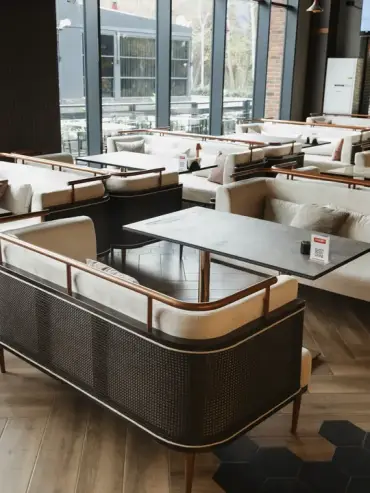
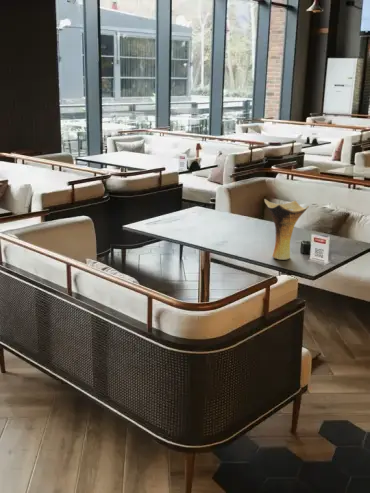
+ vase [263,198,310,261]
